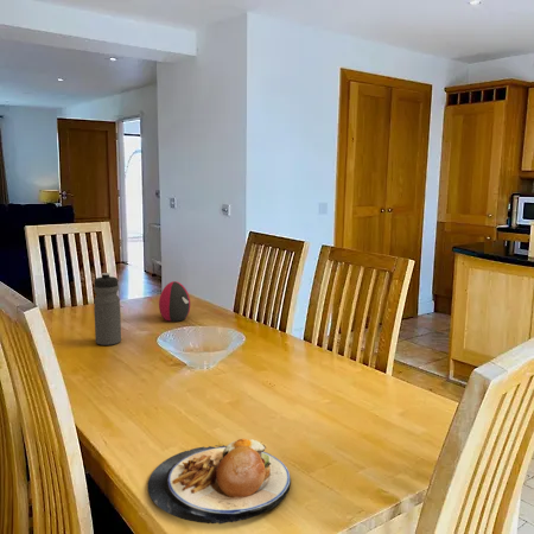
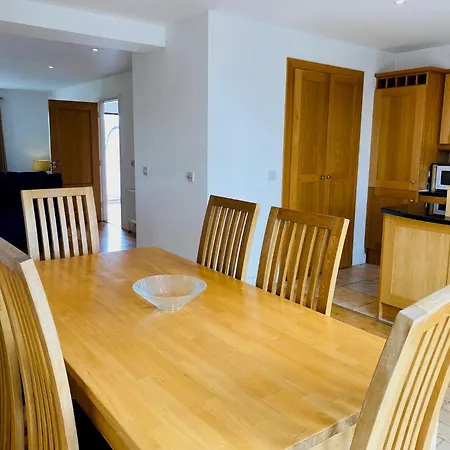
- decorative egg [158,280,191,323]
- plate [147,438,292,525]
- water bottle [93,272,122,347]
